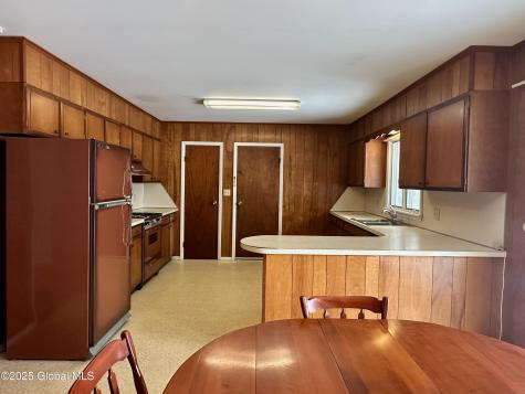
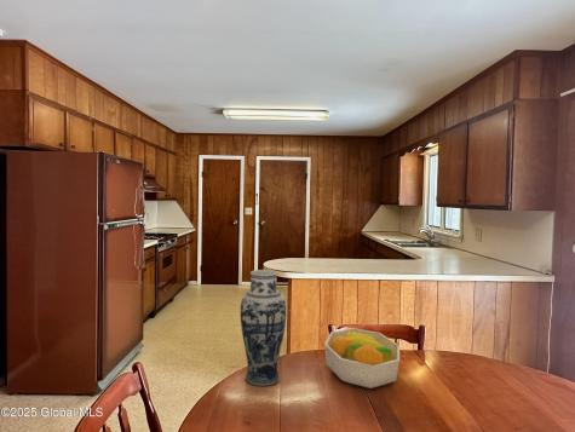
+ vase [240,269,287,387]
+ fruit bowl [323,327,401,390]
